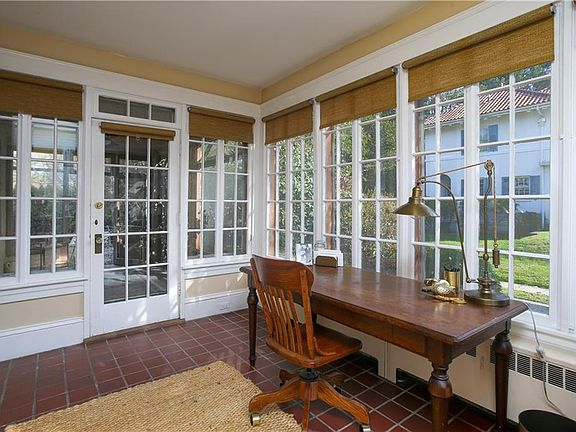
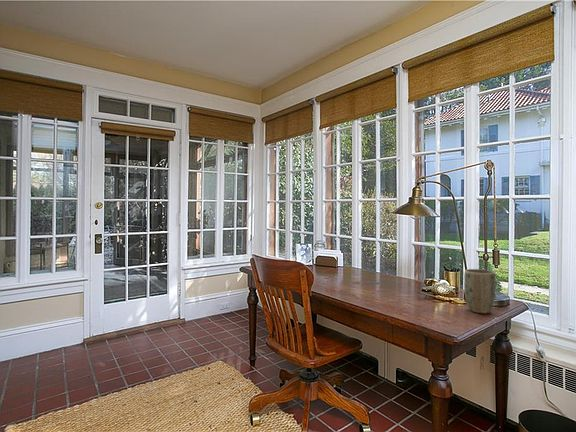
+ plant pot [463,268,496,314]
